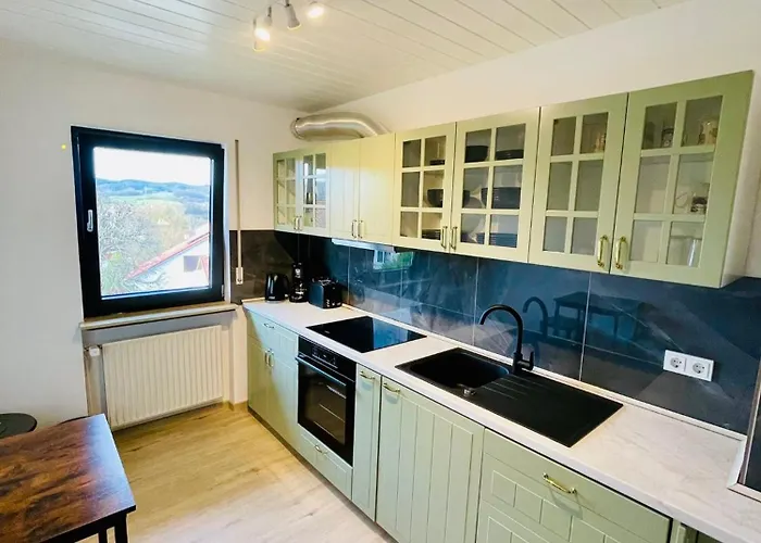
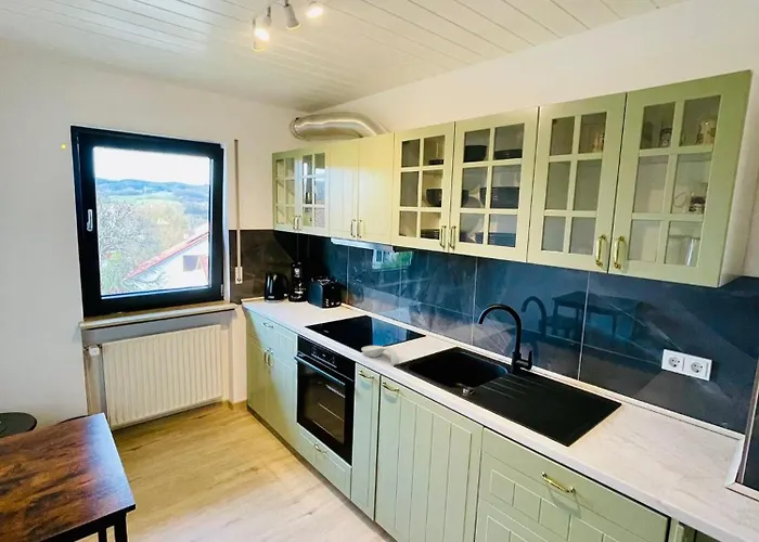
+ spoon rest [360,345,400,365]
